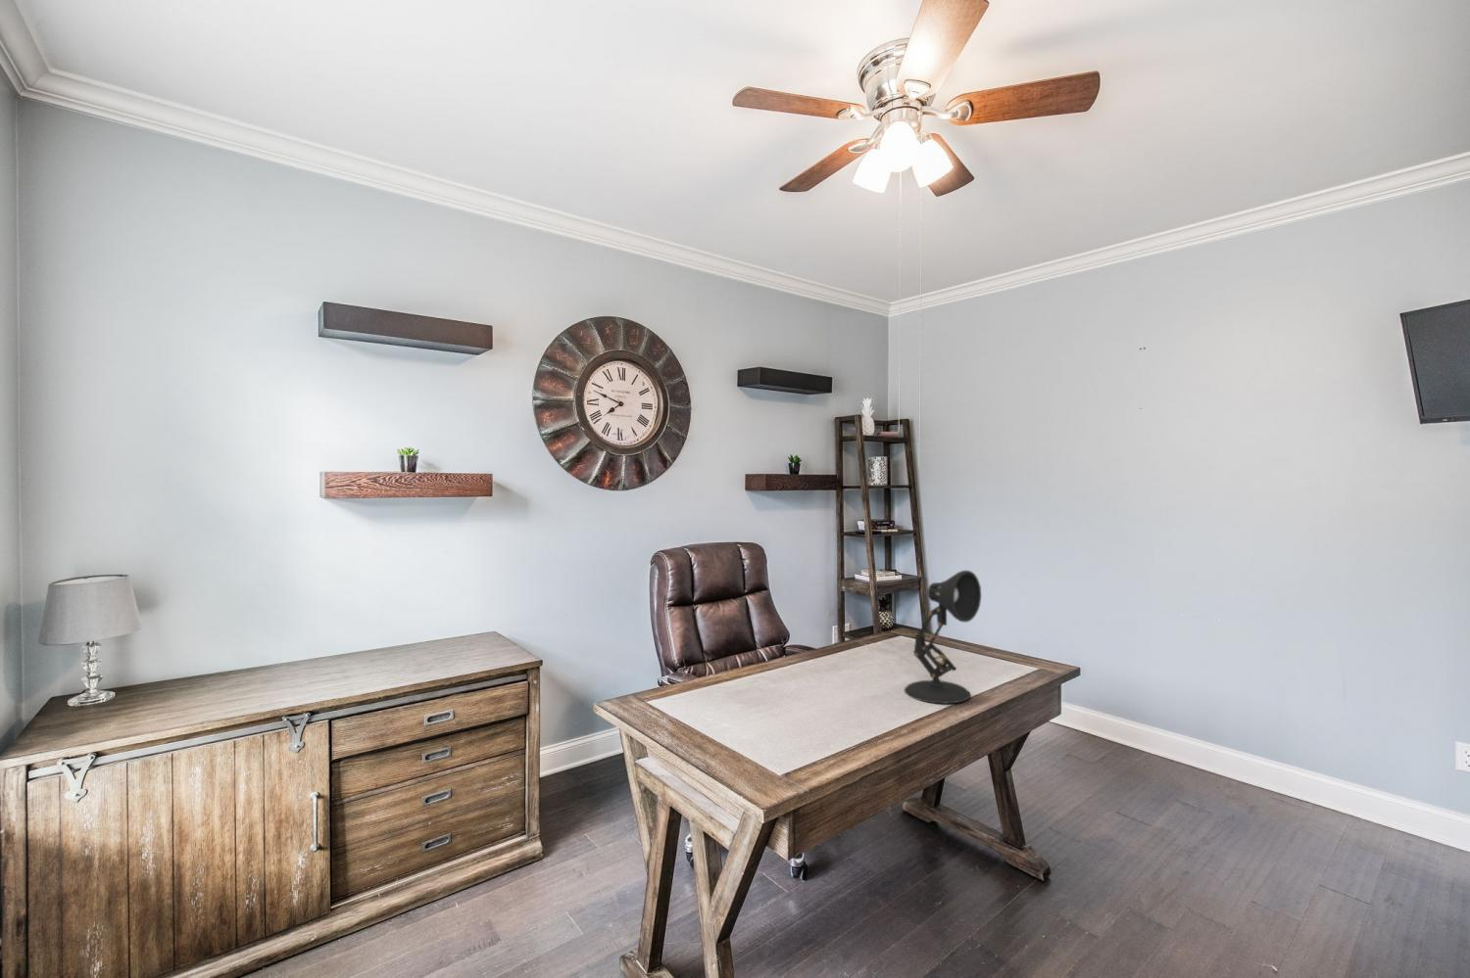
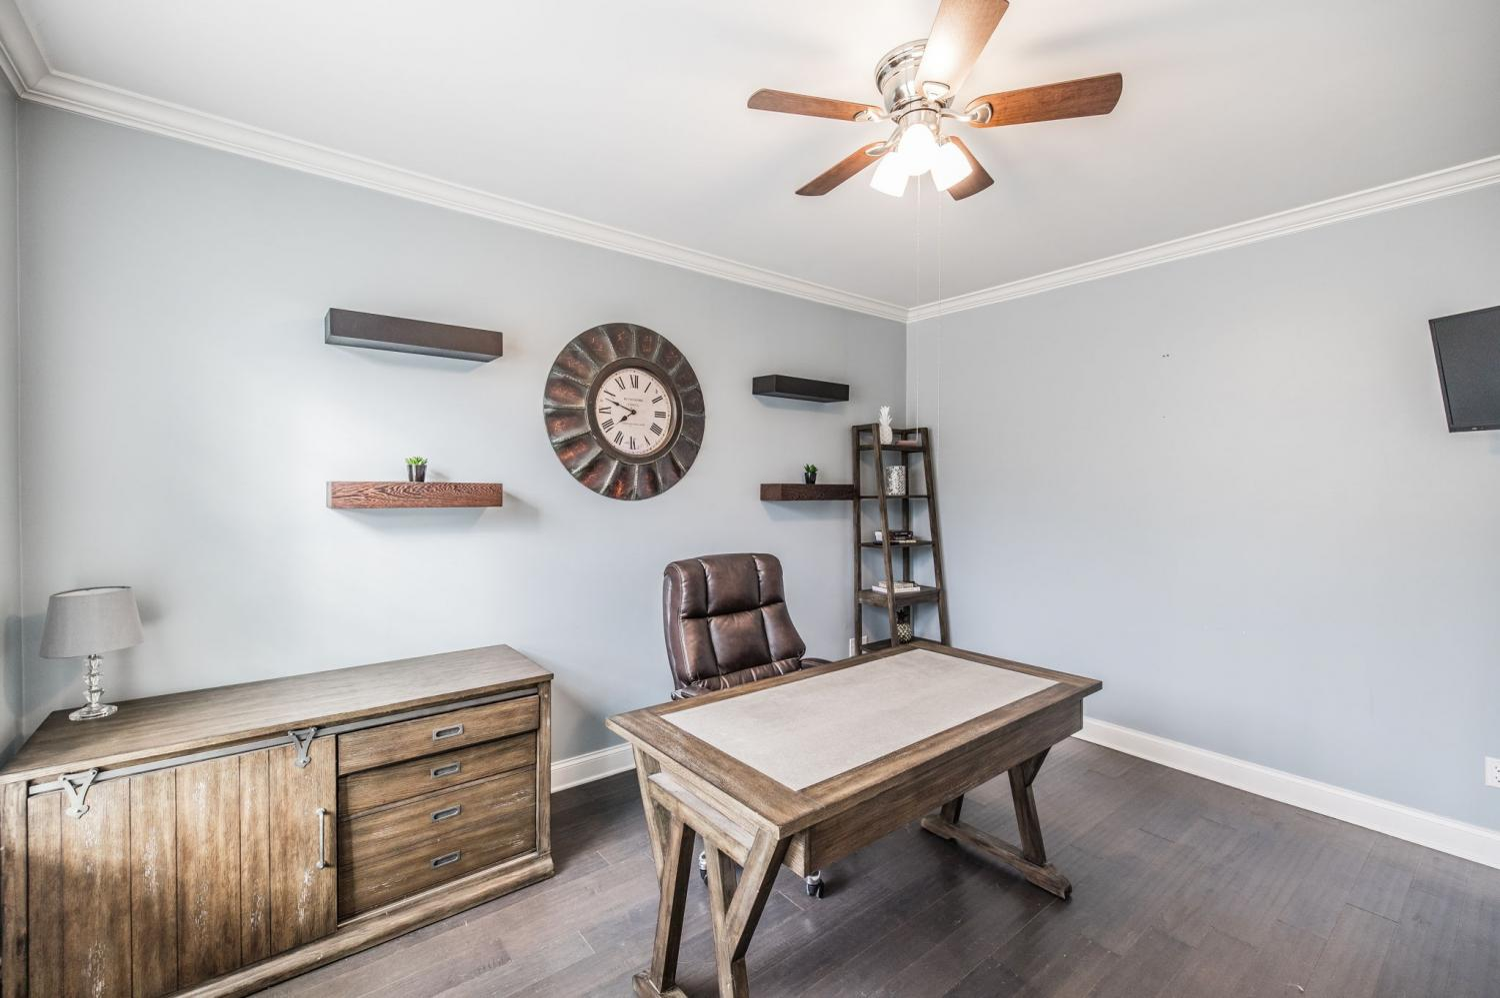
- desk lamp [903,570,982,705]
